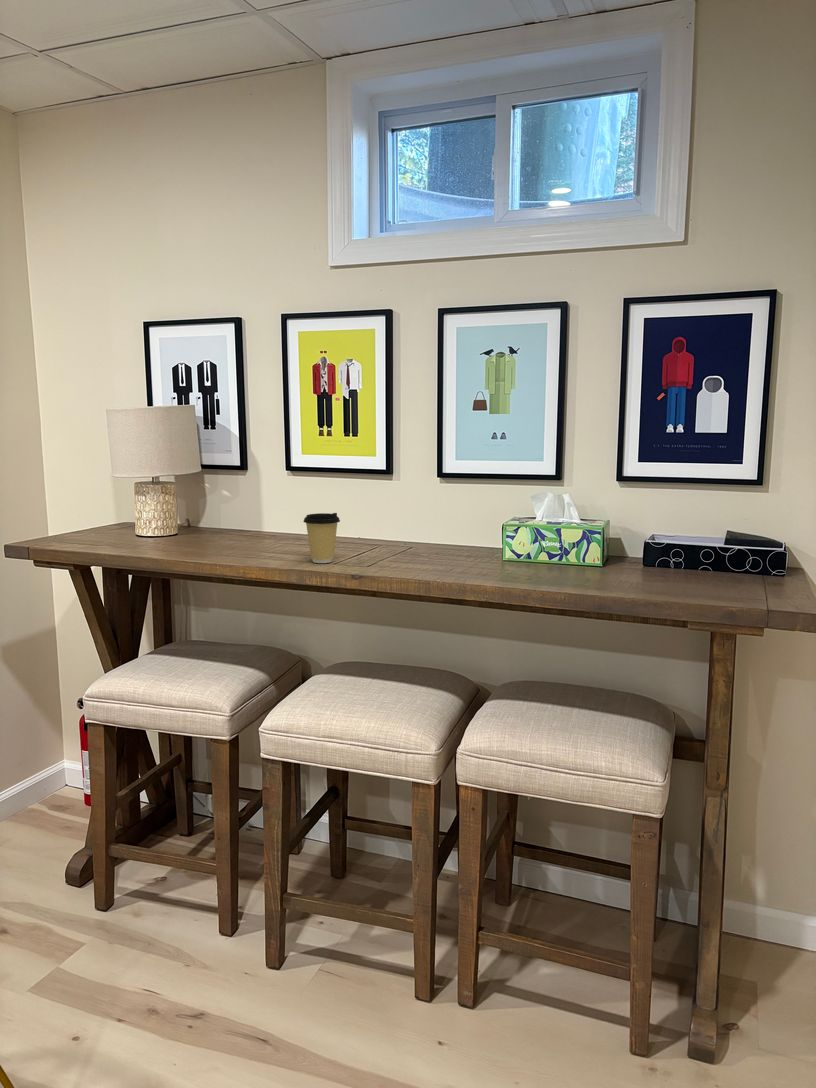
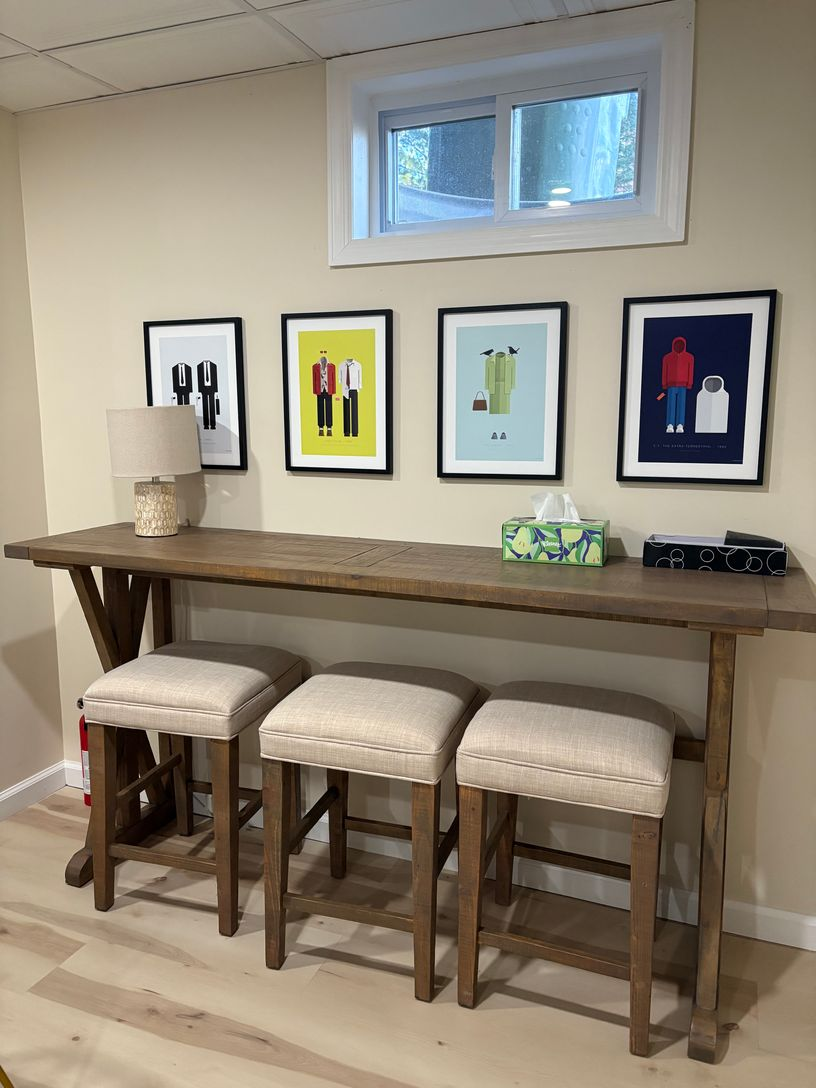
- coffee cup [303,512,341,564]
